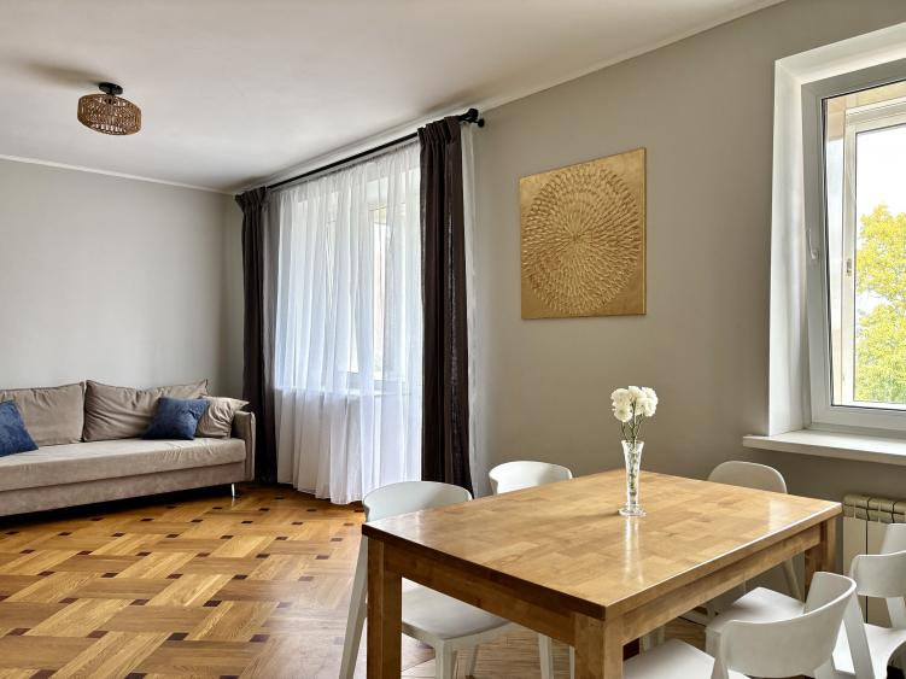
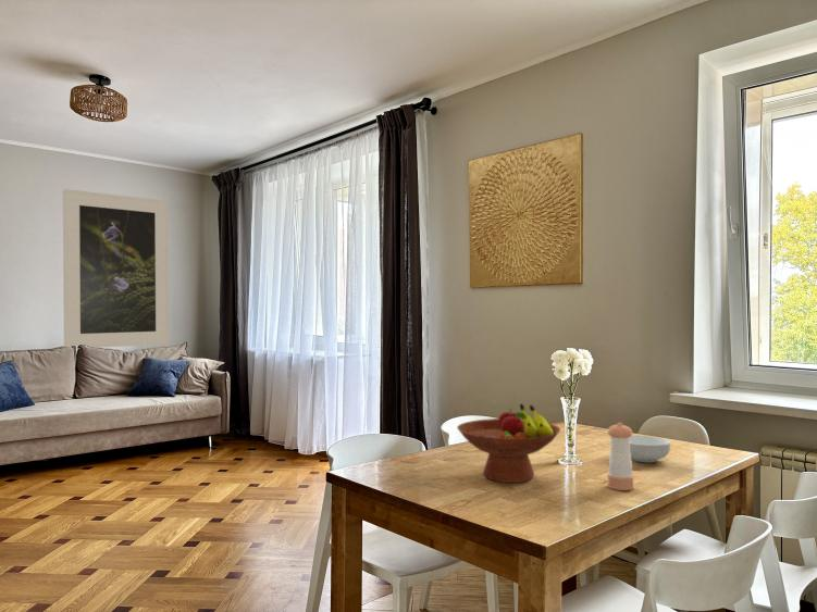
+ fruit bowl [456,402,561,484]
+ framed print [62,188,171,349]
+ cereal bowl [630,435,671,463]
+ pepper shaker [607,422,634,491]
